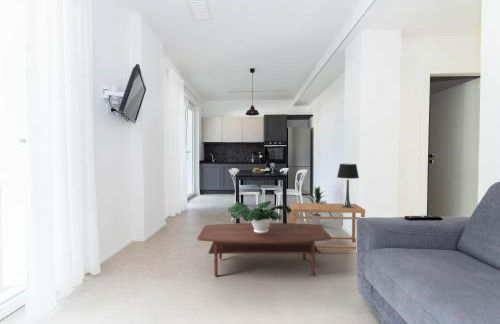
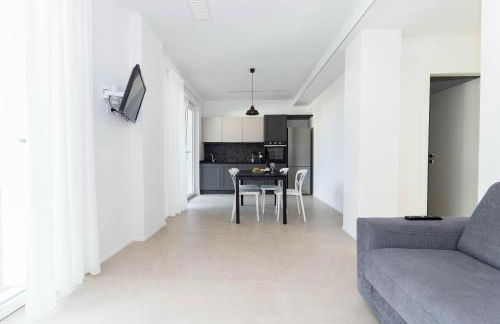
- side table [289,202,366,250]
- table lamp [336,163,360,208]
- coffee table [196,222,333,277]
- indoor plant [306,185,334,225]
- potted plant [227,200,292,233]
